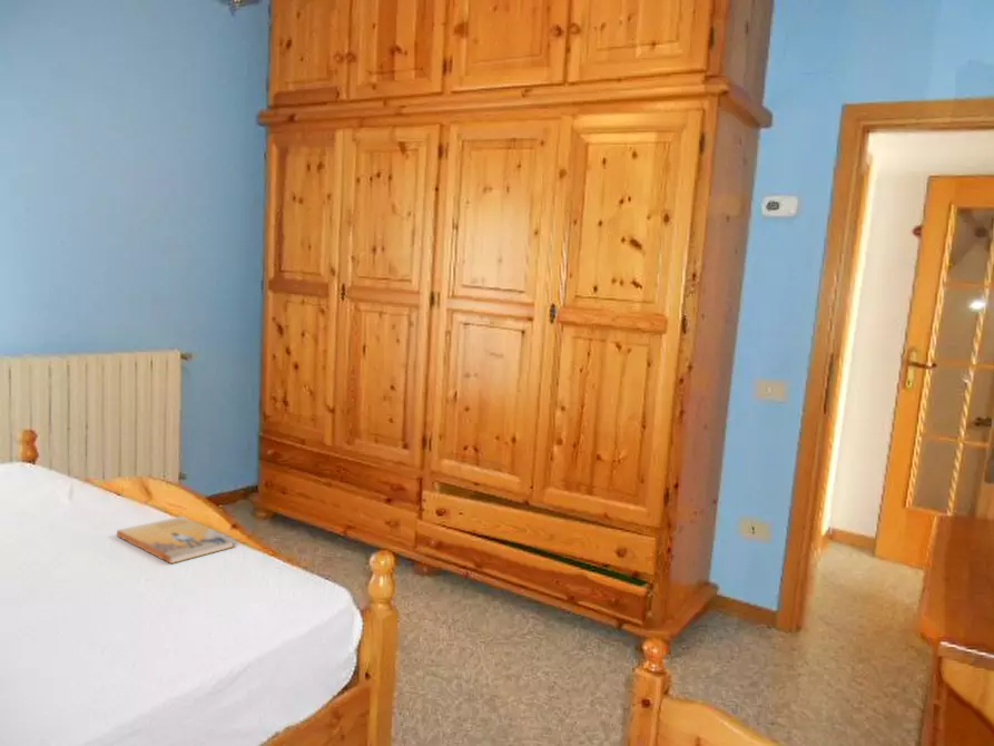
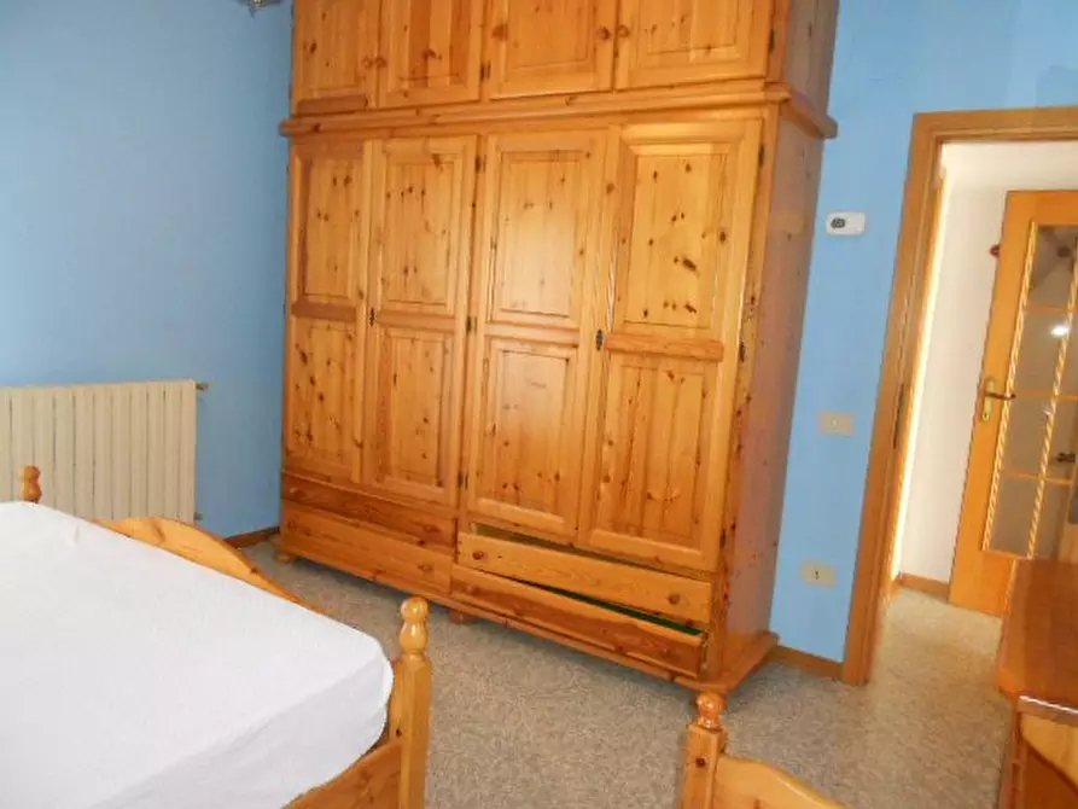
- book [116,516,237,565]
